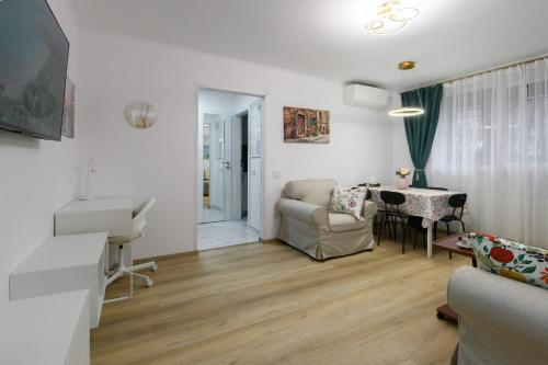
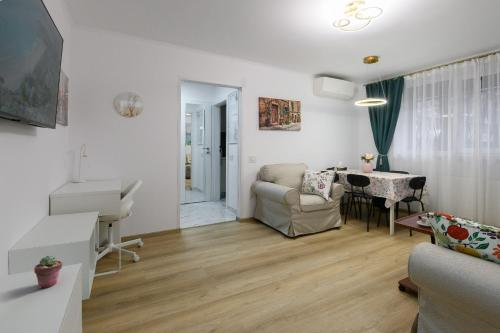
+ potted succulent [33,255,63,289]
